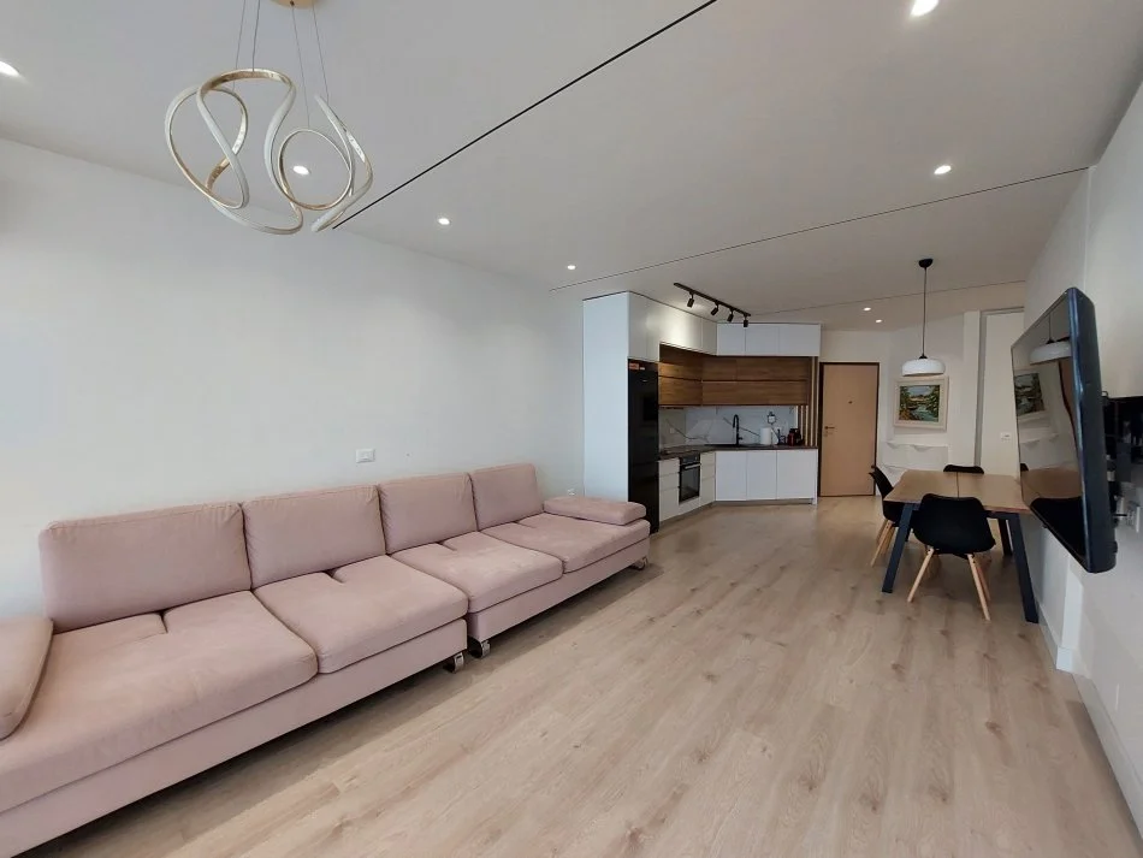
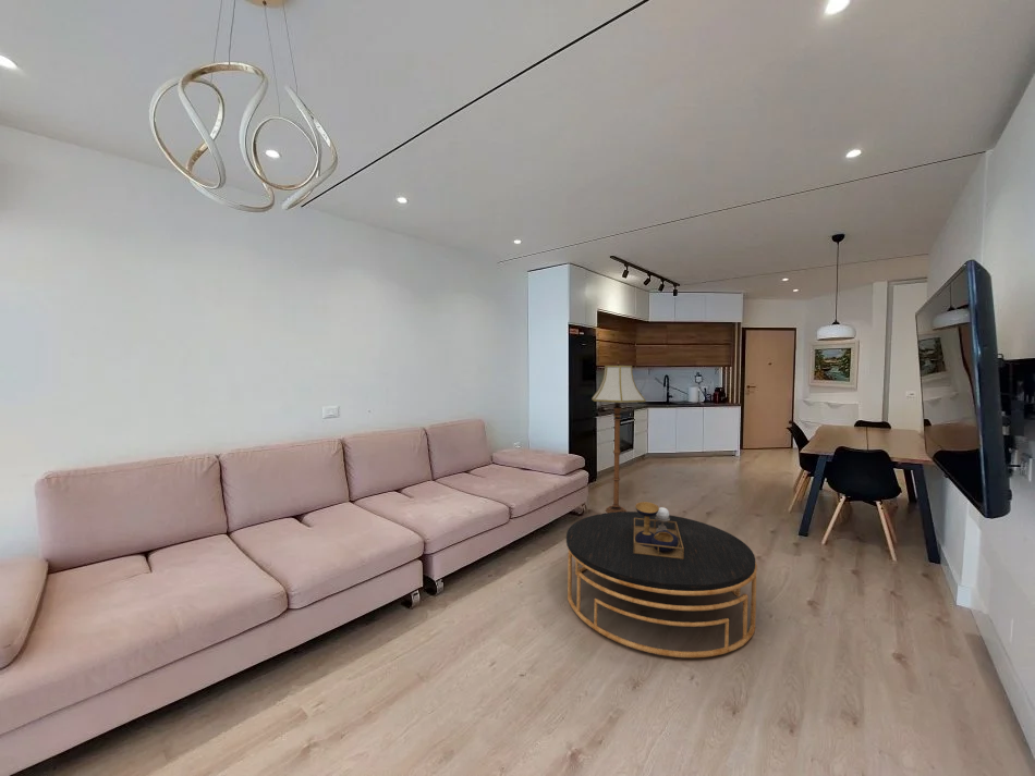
+ coffee table [565,501,758,658]
+ floor lamp [590,360,647,513]
